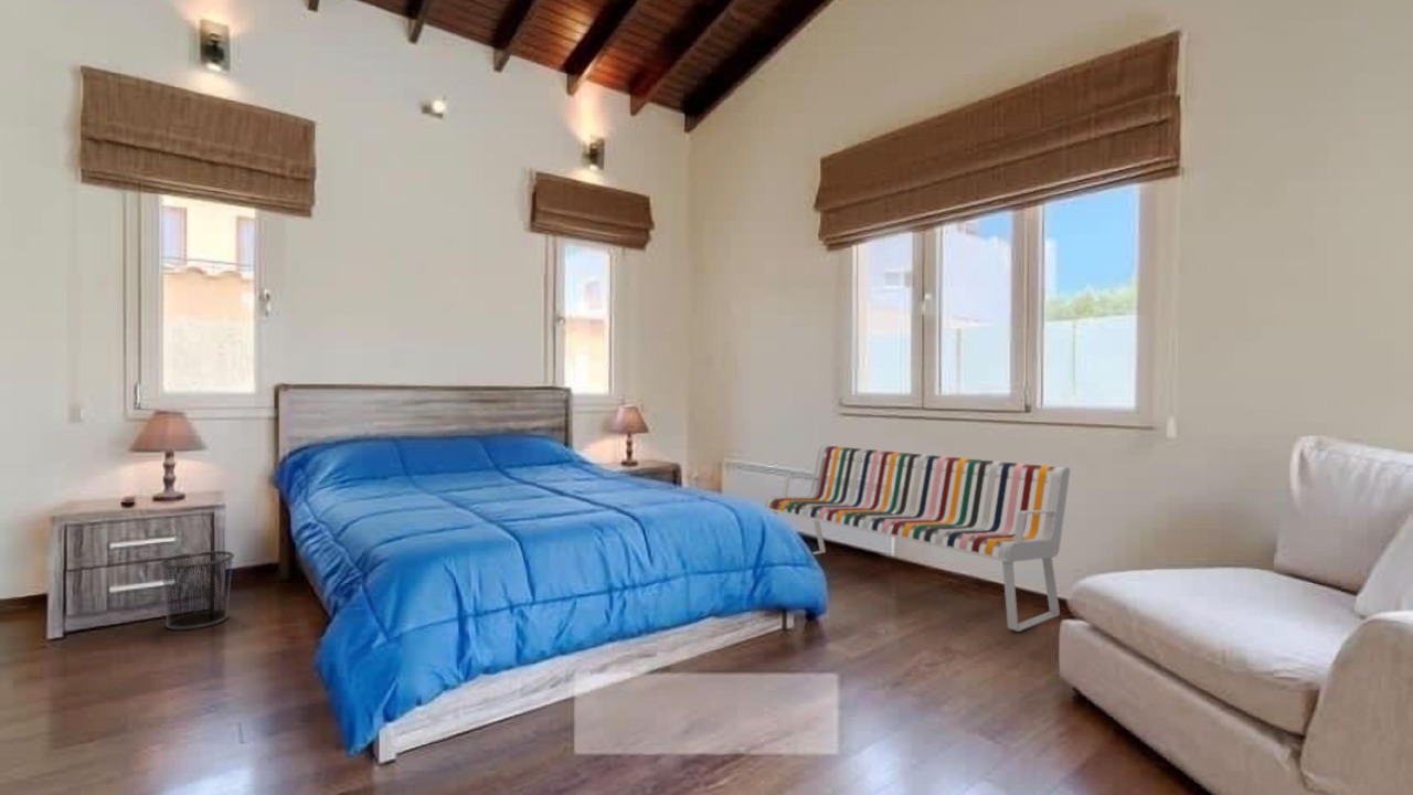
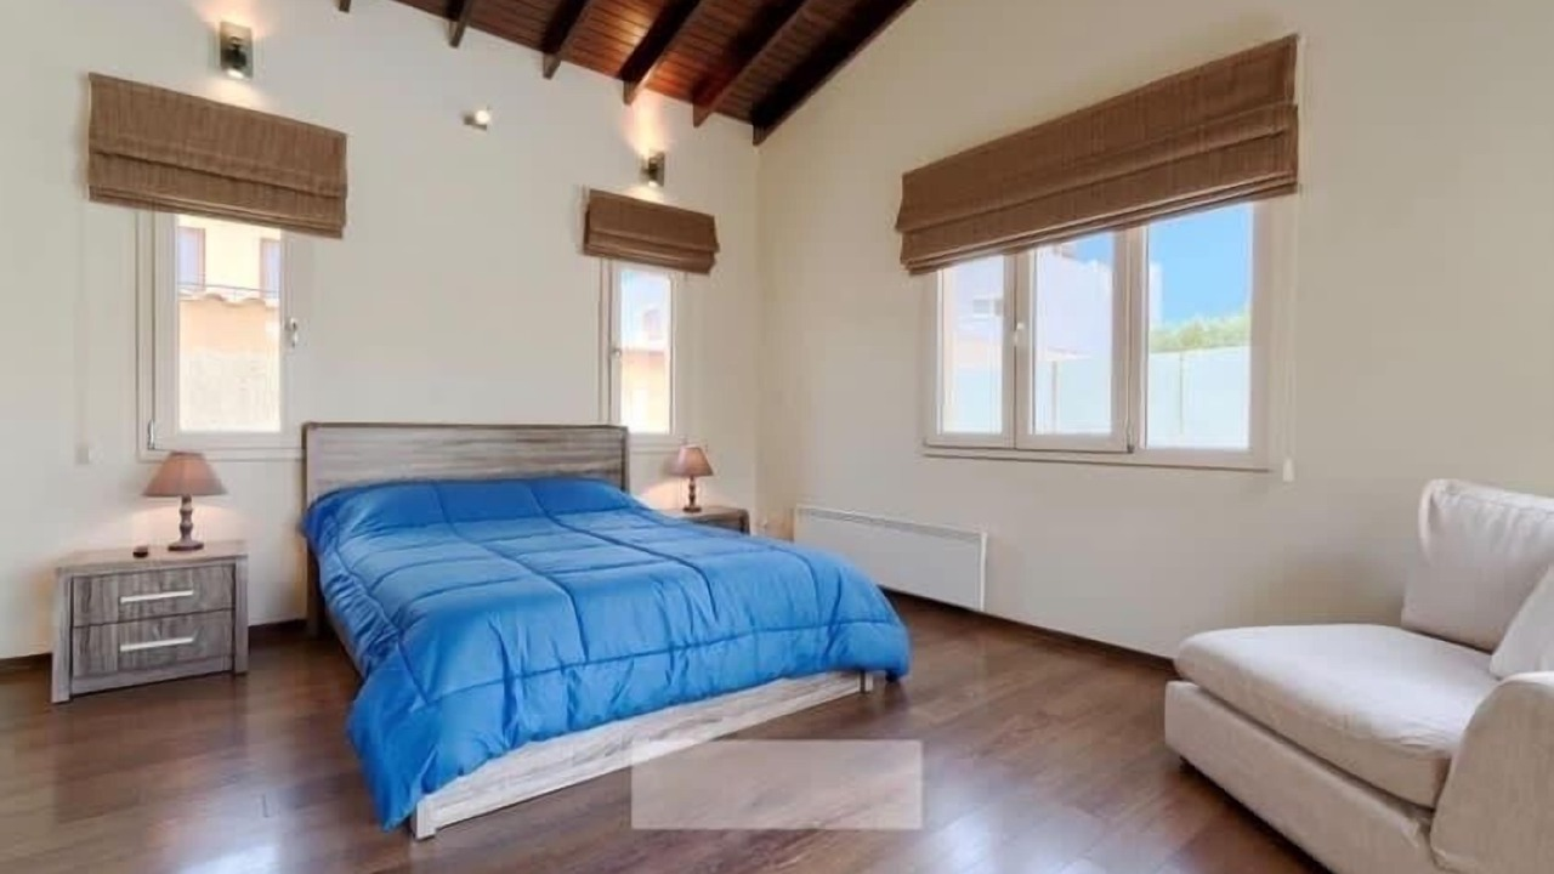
- bench [763,444,1071,633]
- waste bin [159,550,235,630]
